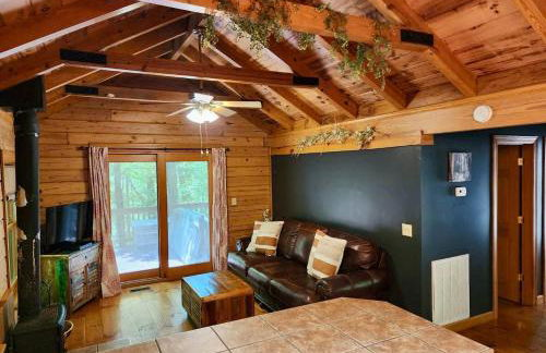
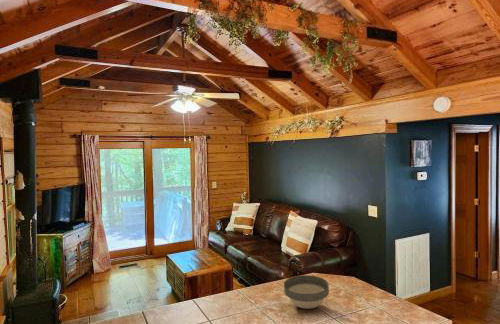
+ bowl [283,274,330,310]
